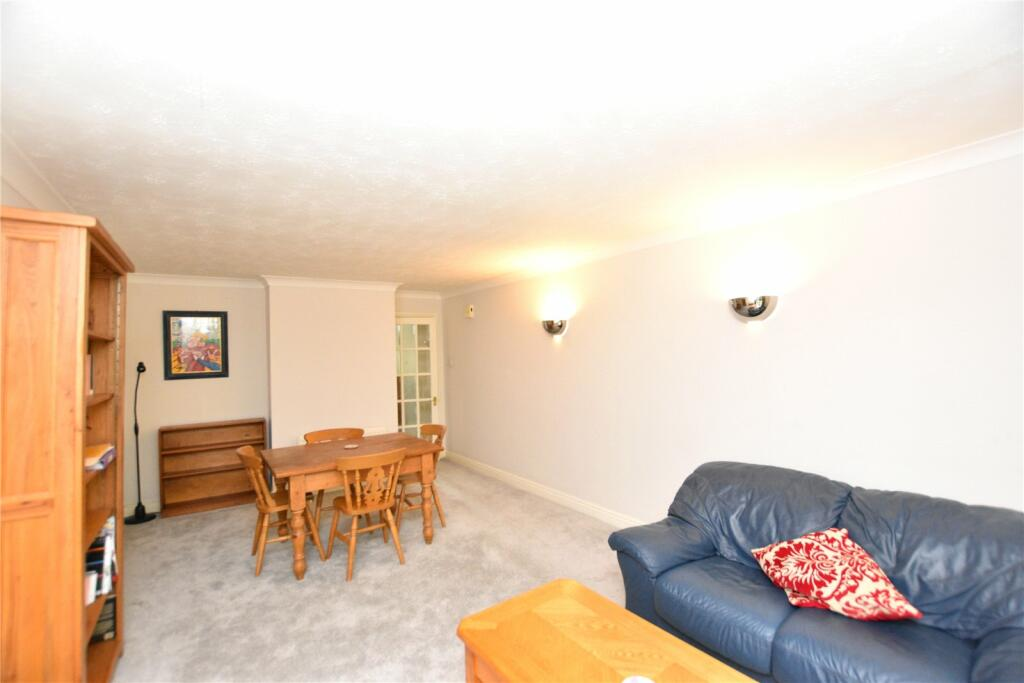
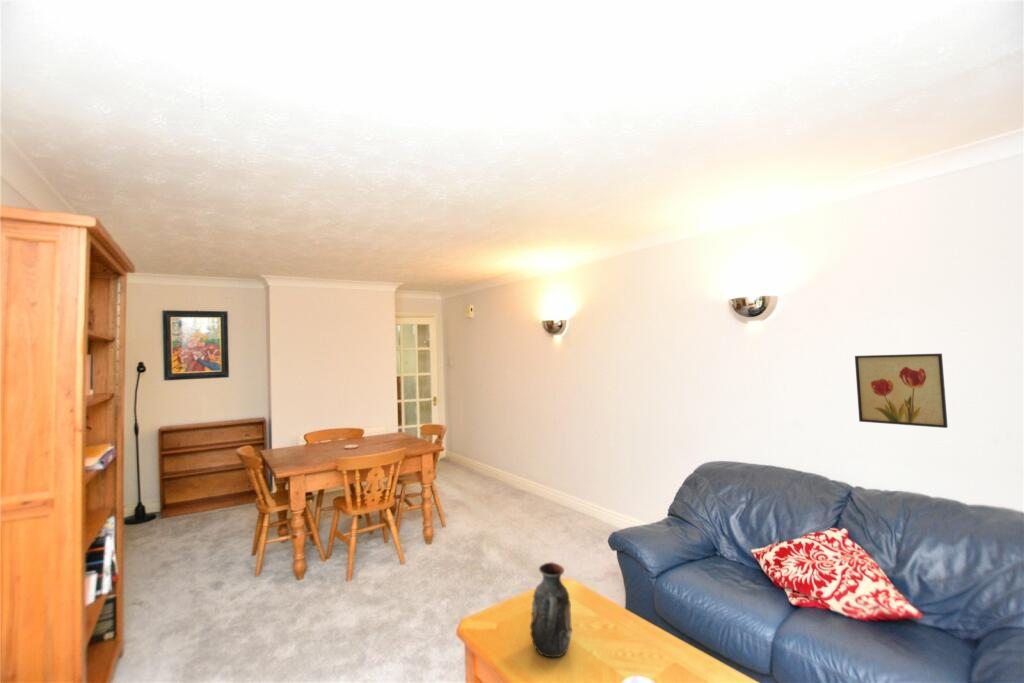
+ decorative vase [529,561,573,659]
+ wall art [854,352,949,429]
